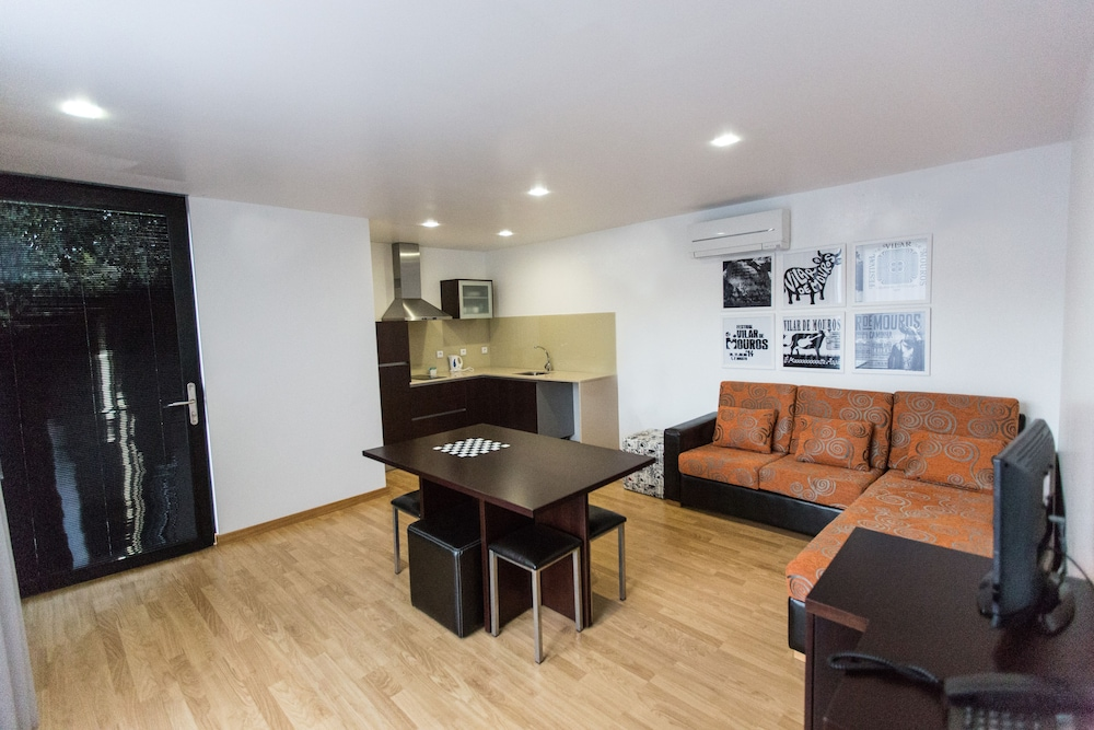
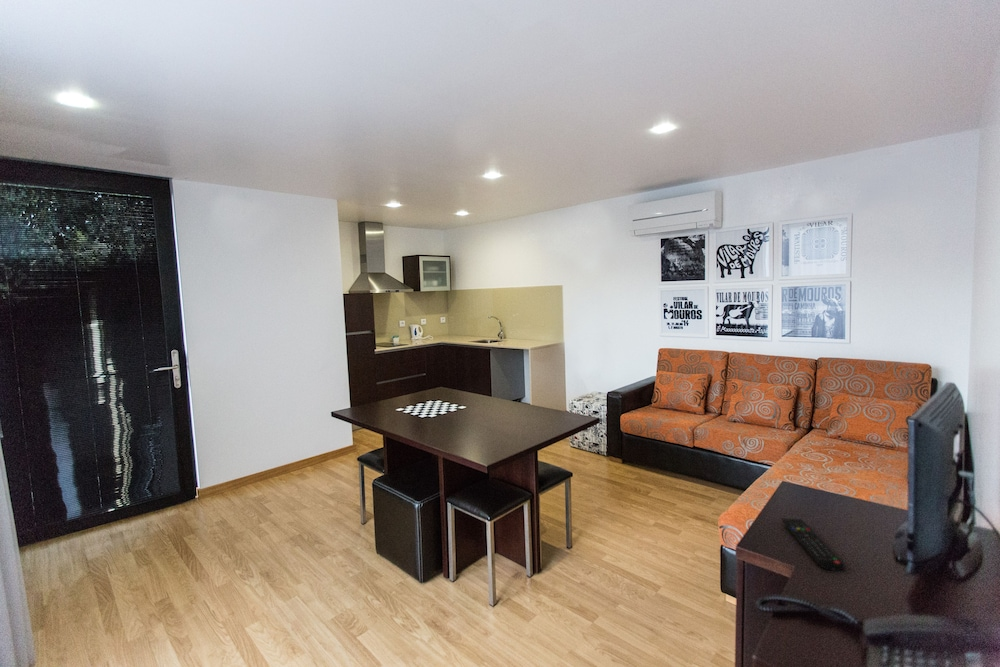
+ remote control [781,517,845,572]
